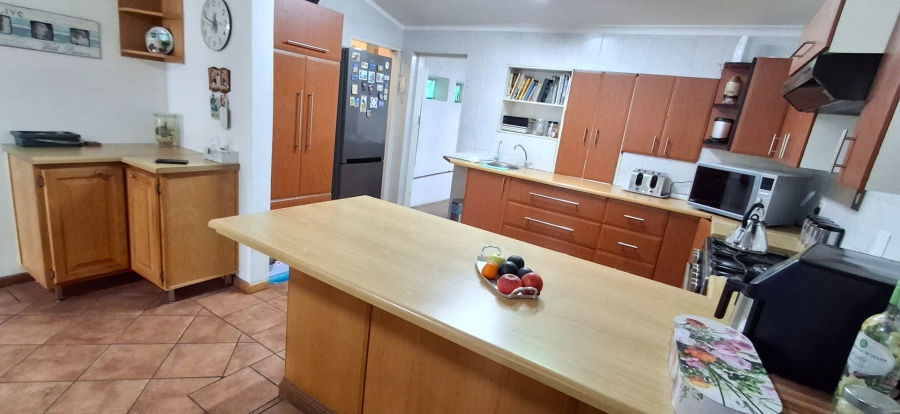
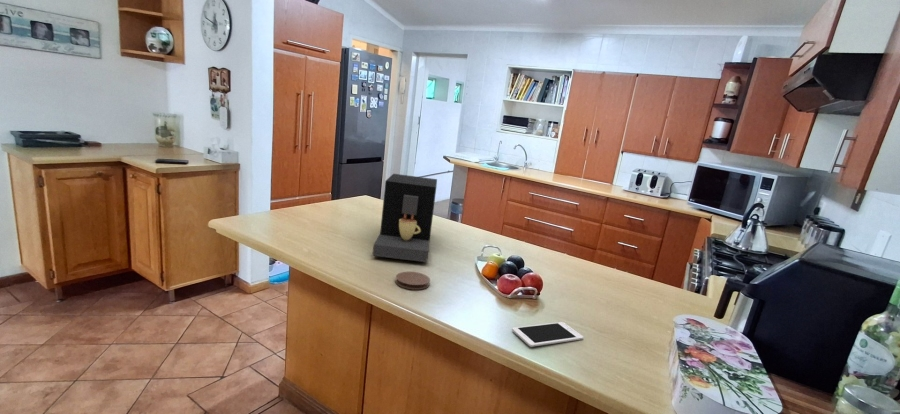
+ coaster [395,271,431,290]
+ coffee maker [371,173,438,263]
+ cell phone [511,321,585,348]
